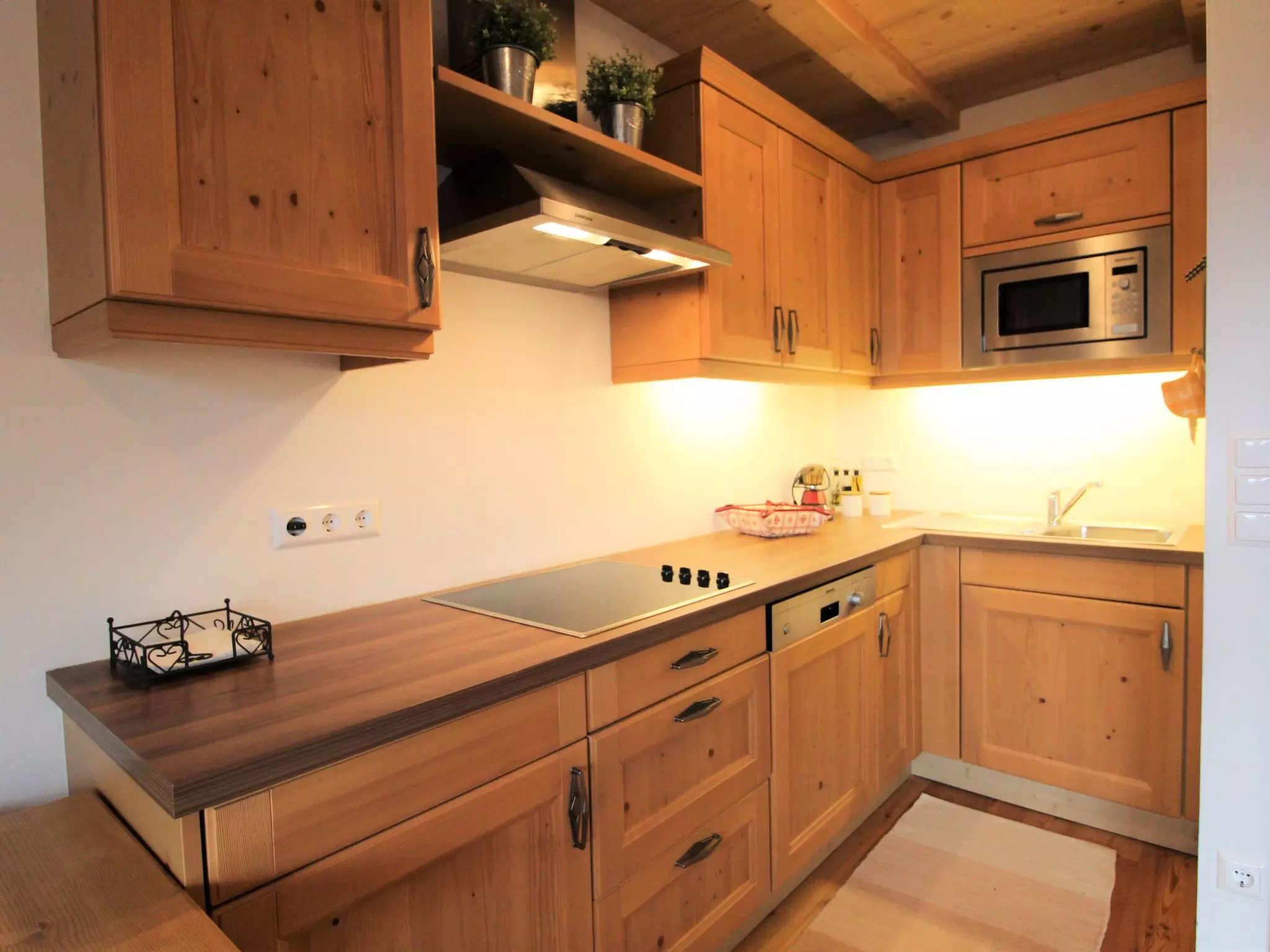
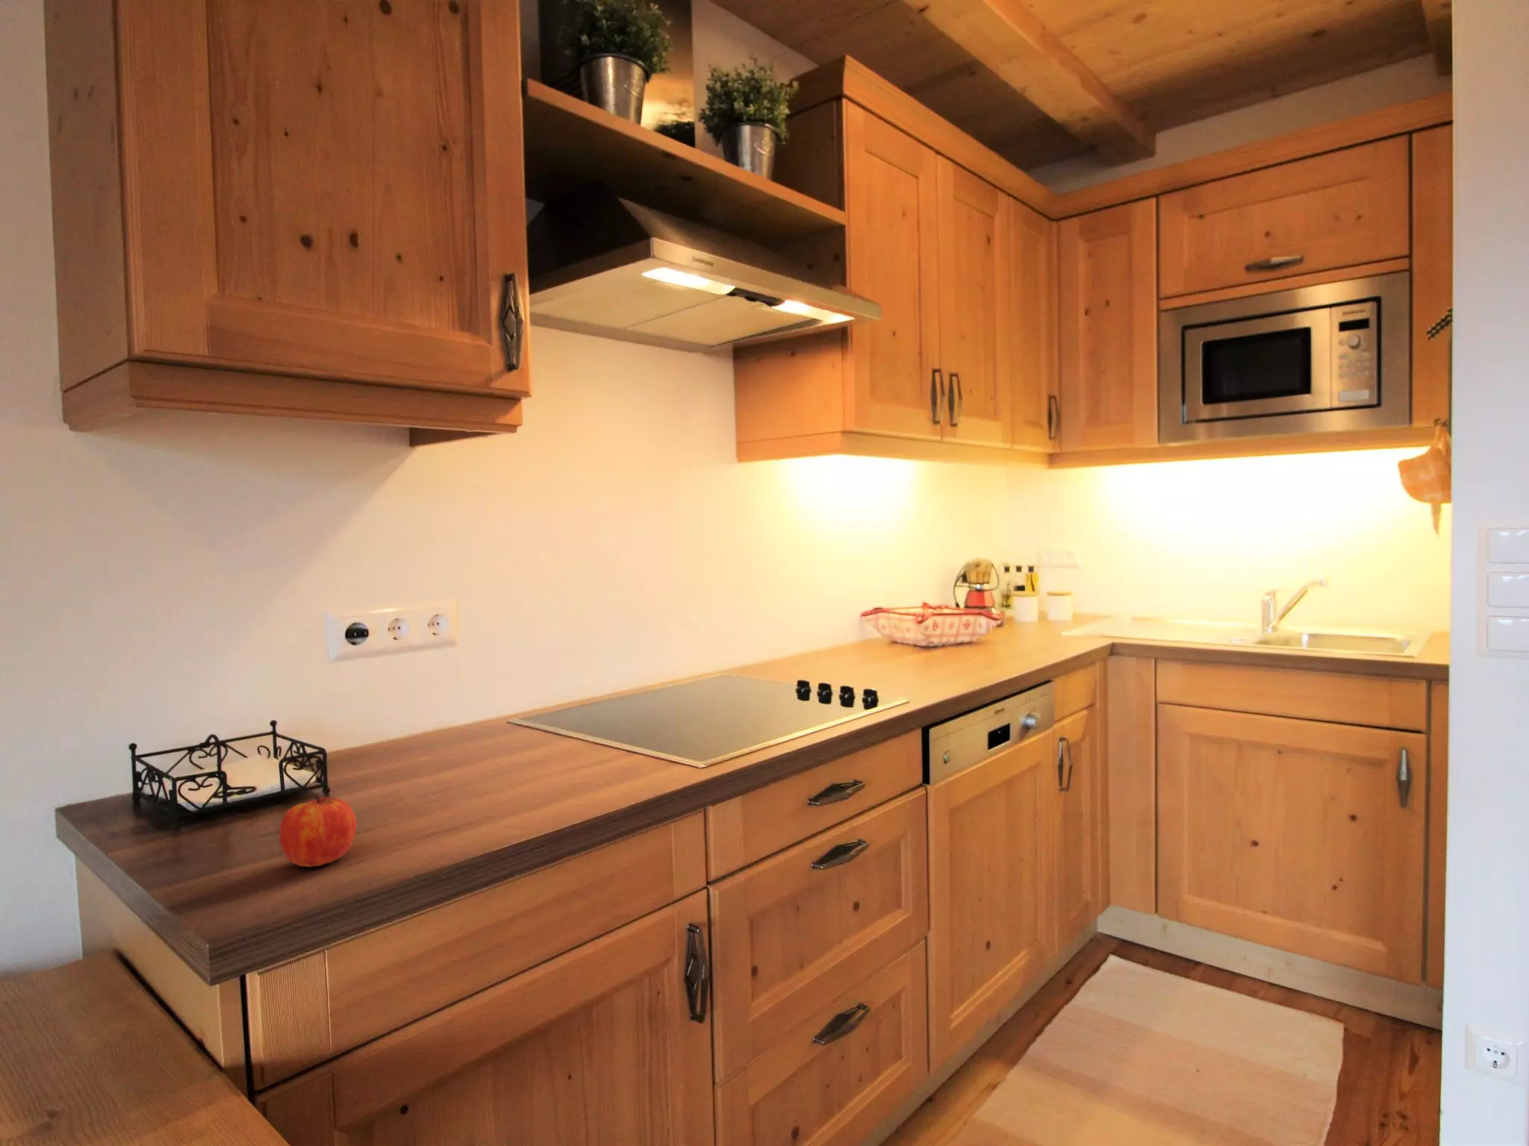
+ fruit [278,793,356,868]
